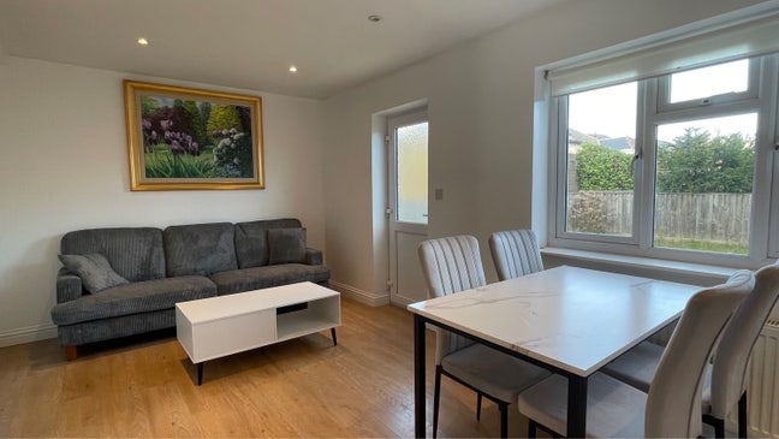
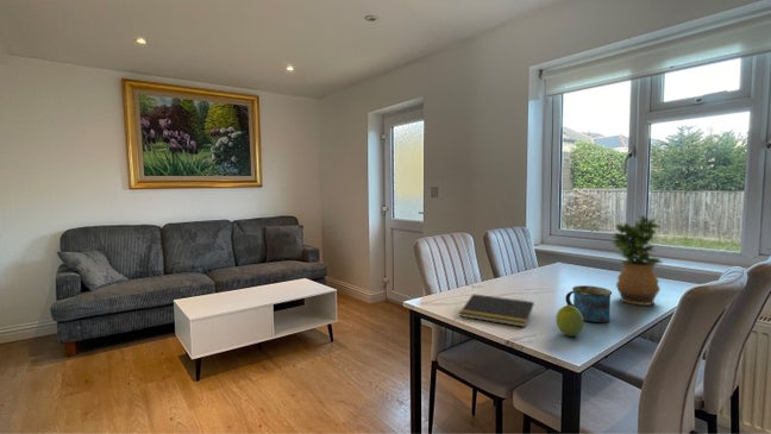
+ notepad [458,293,535,328]
+ potted plant [610,214,664,307]
+ mug [564,284,613,323]
+ fruit [556,304,584,338]
